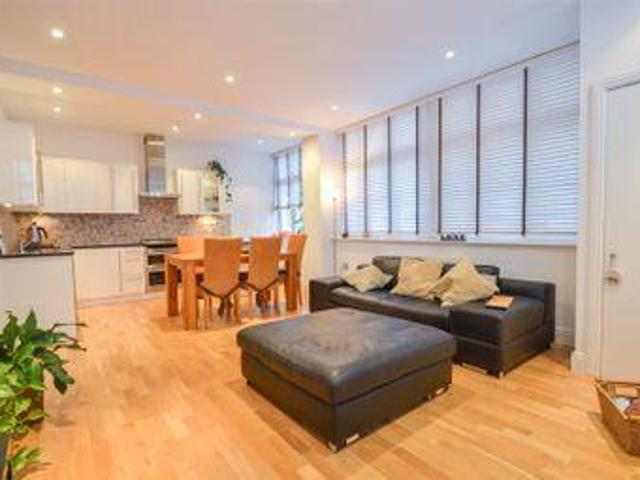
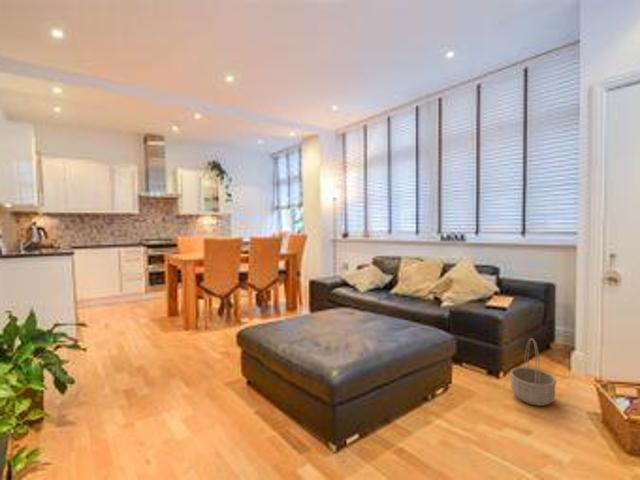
+ basket [509,337,558,407]
